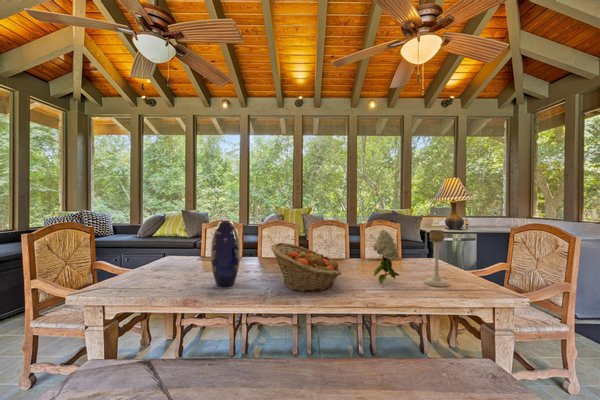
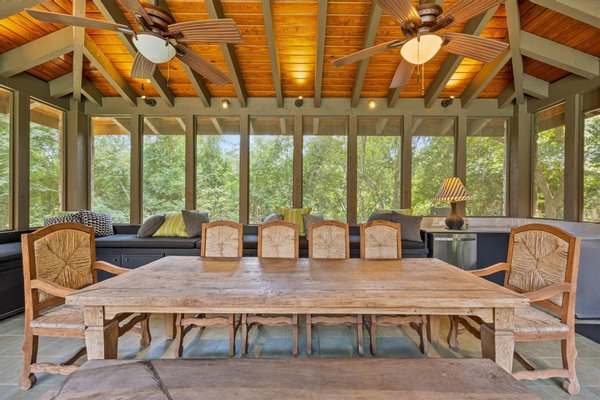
- fruit basket [270,242,343,293]
- flower [373,229,400,285]
- vase [210,220,241,288]
- candle holder [424,229,450,287]
